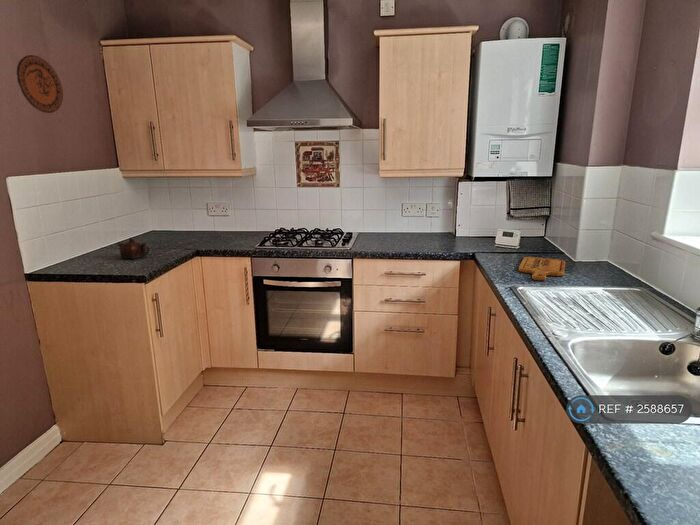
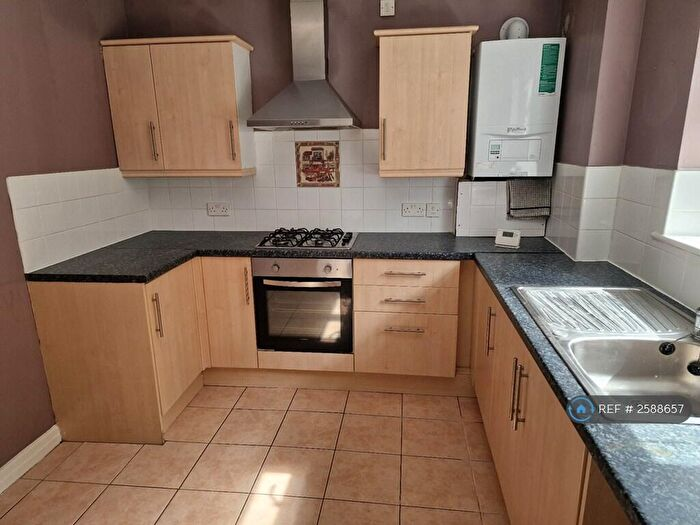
- decorative plate [16,54,64,114]
- teapot [116,237,151,260]
- cutting board [518,256,566,281]
